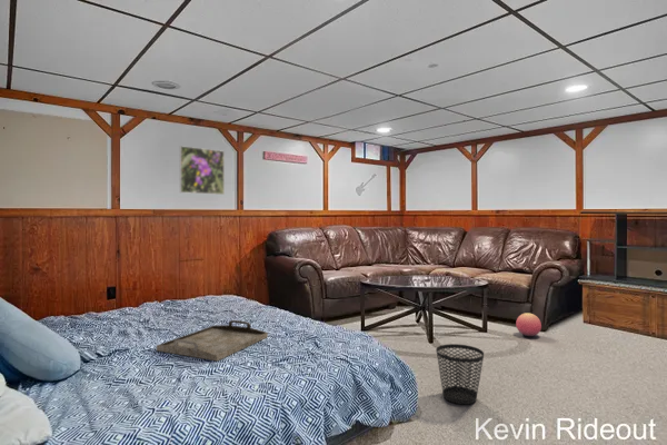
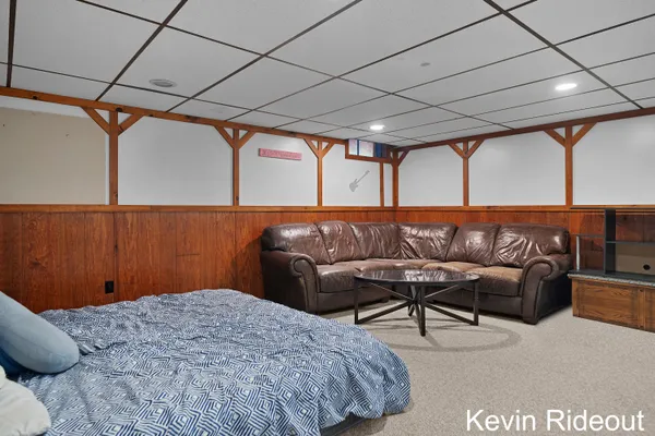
- wastebasket [435,343,485,405]
- ball [515,312,542,338]
- serving tray [156,319,269,362]
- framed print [179,145,226,196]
